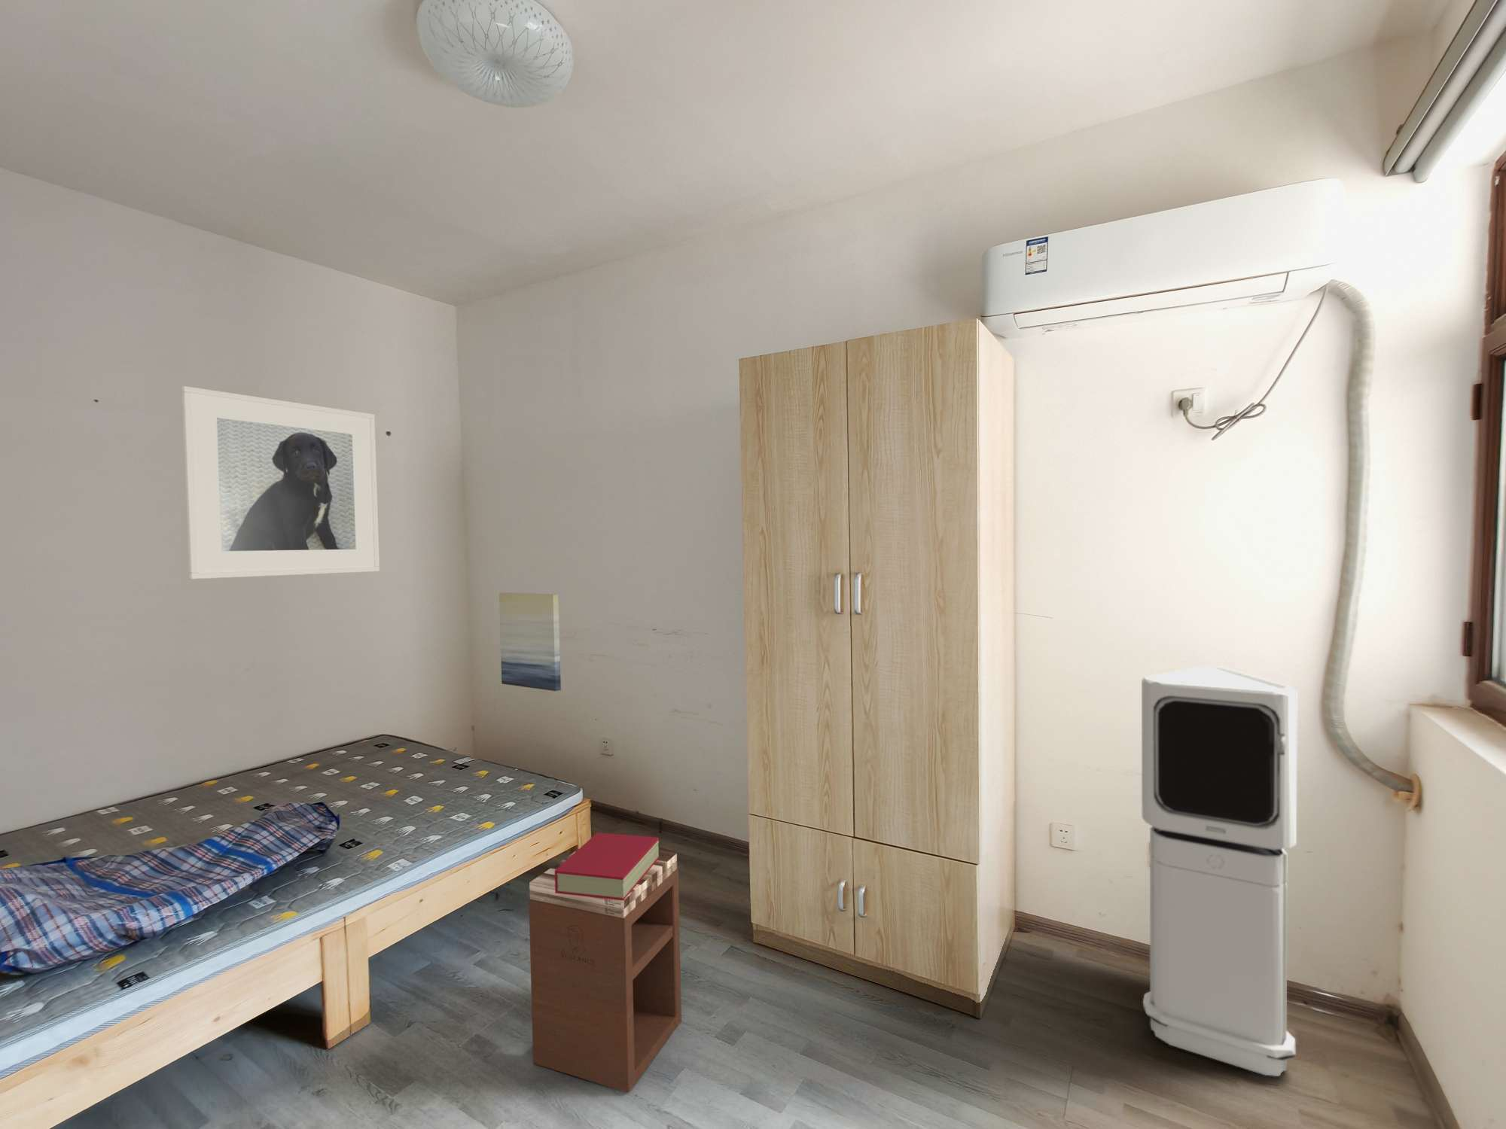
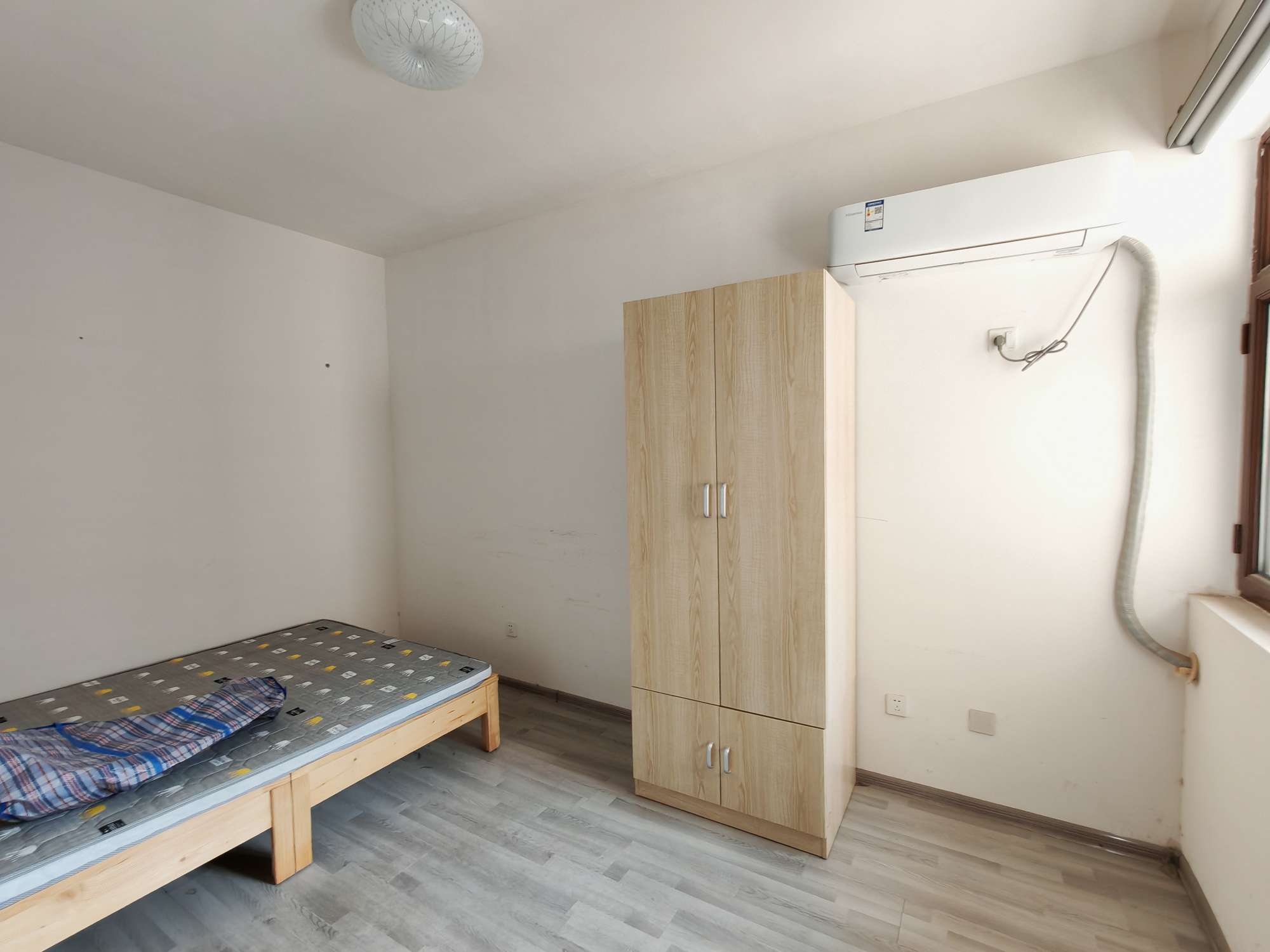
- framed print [181,385,381,580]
- nightstand [528,849,682,1093]
- book [555,831,659,900]
- wall art [498,592,562,691]
- air purifier [1141,664,1297,1077]
